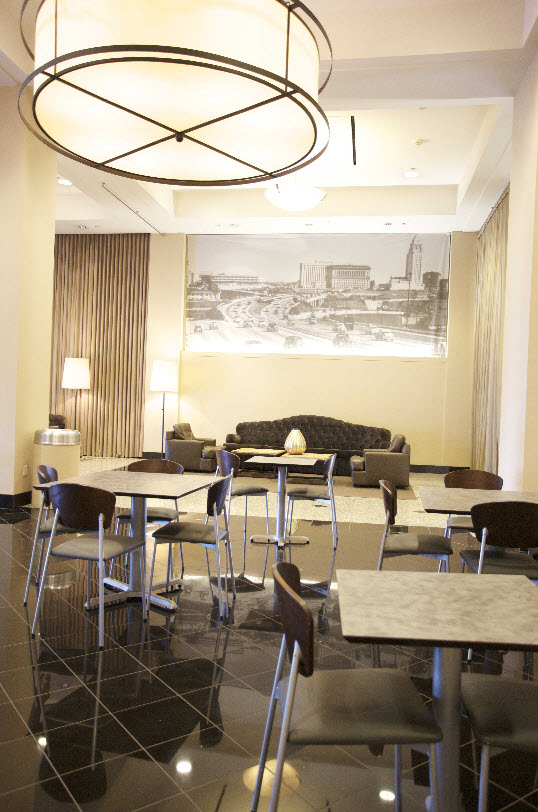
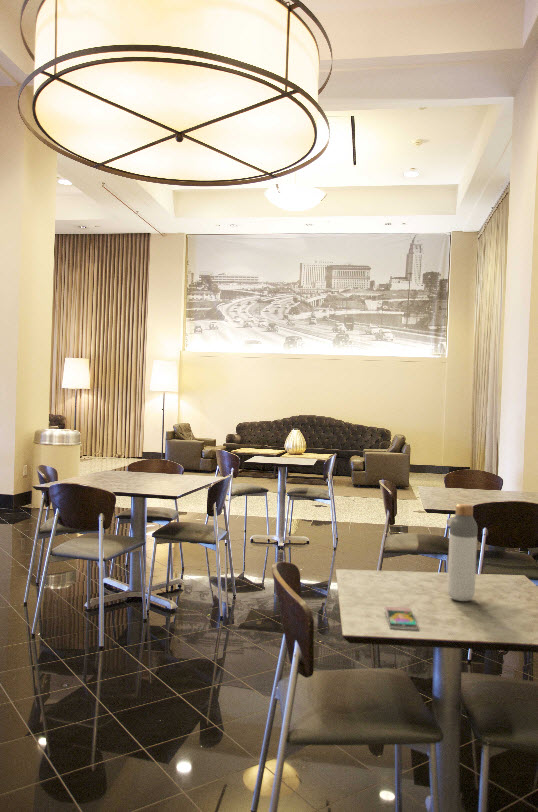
+ smartphone [384,605,419,631]
+ bottle [446,503,478,602]
